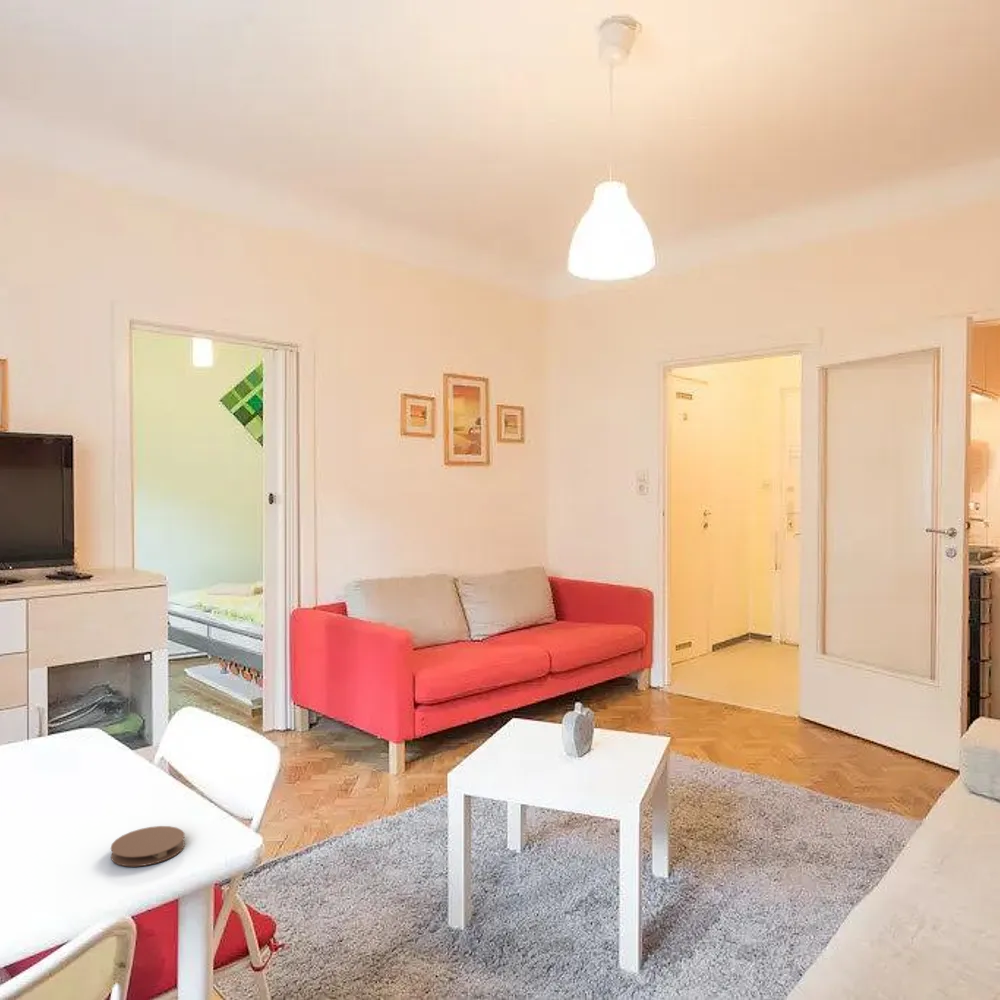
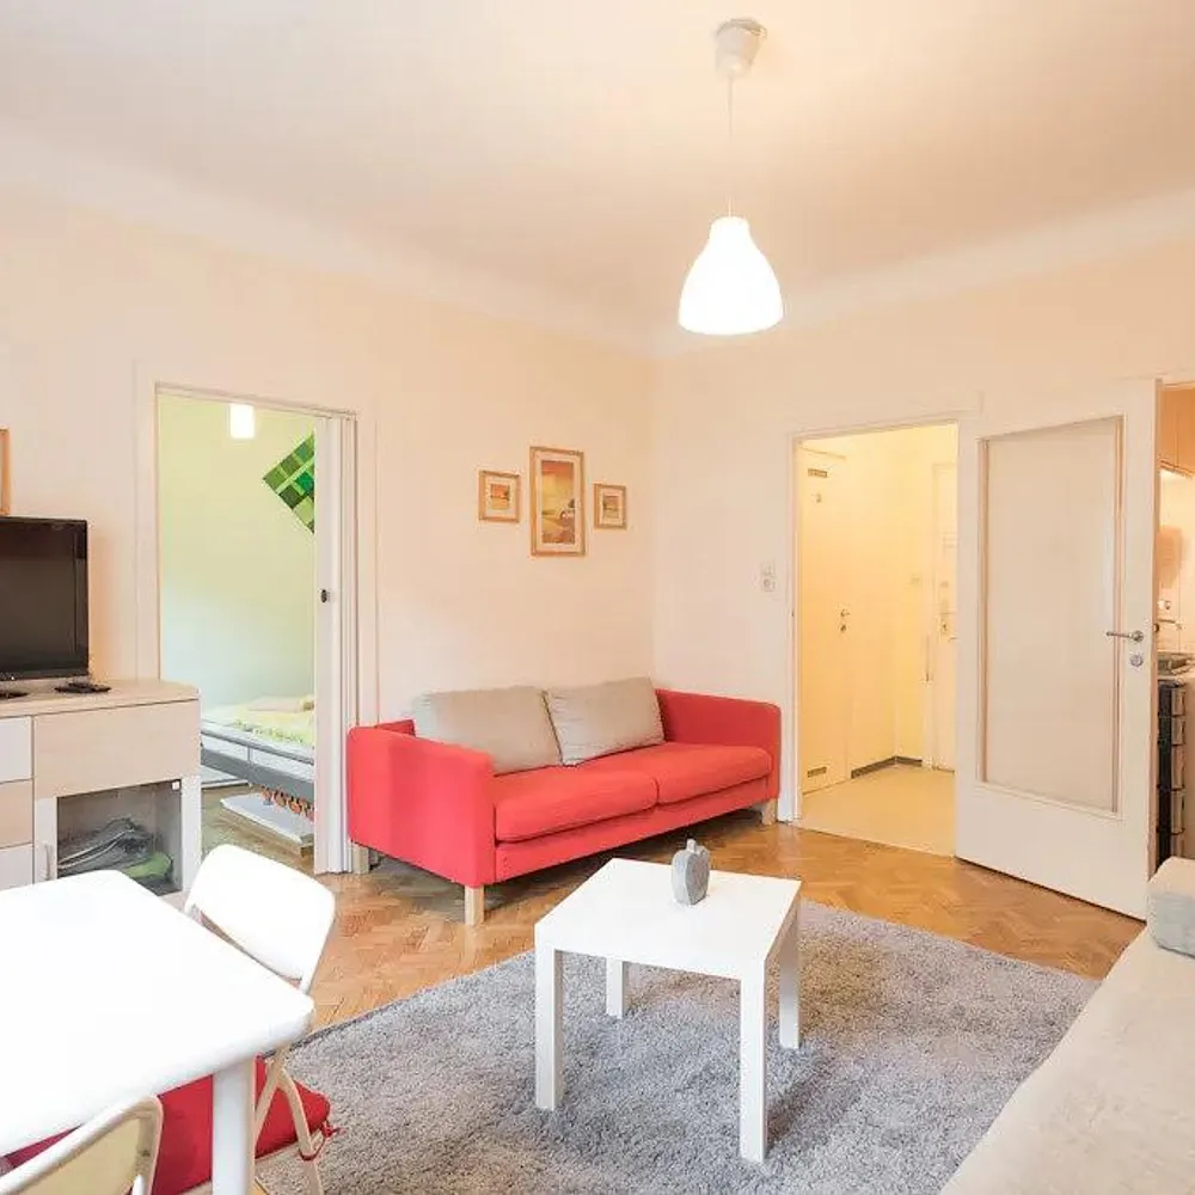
- coaster [110,825,186,867]
